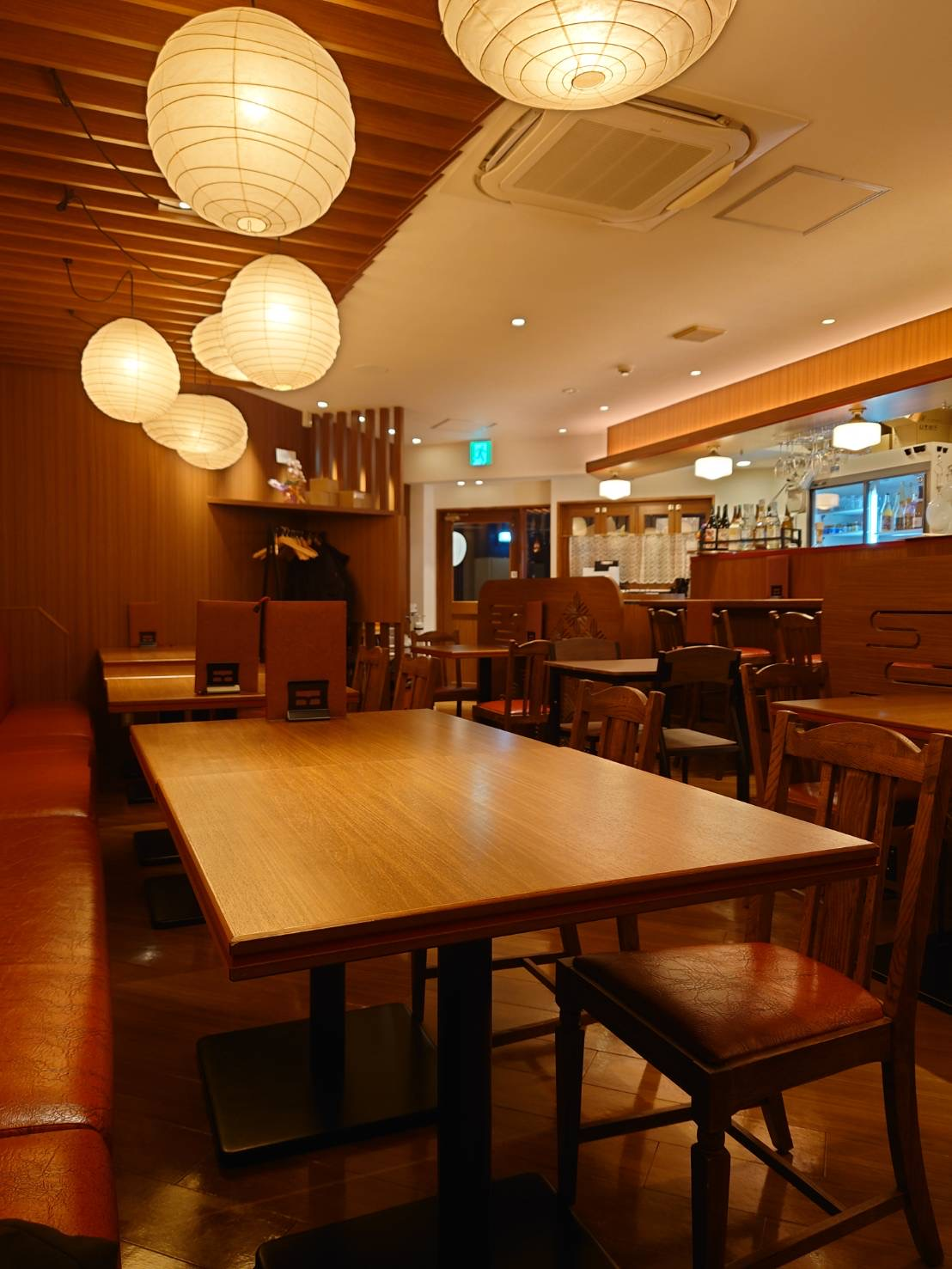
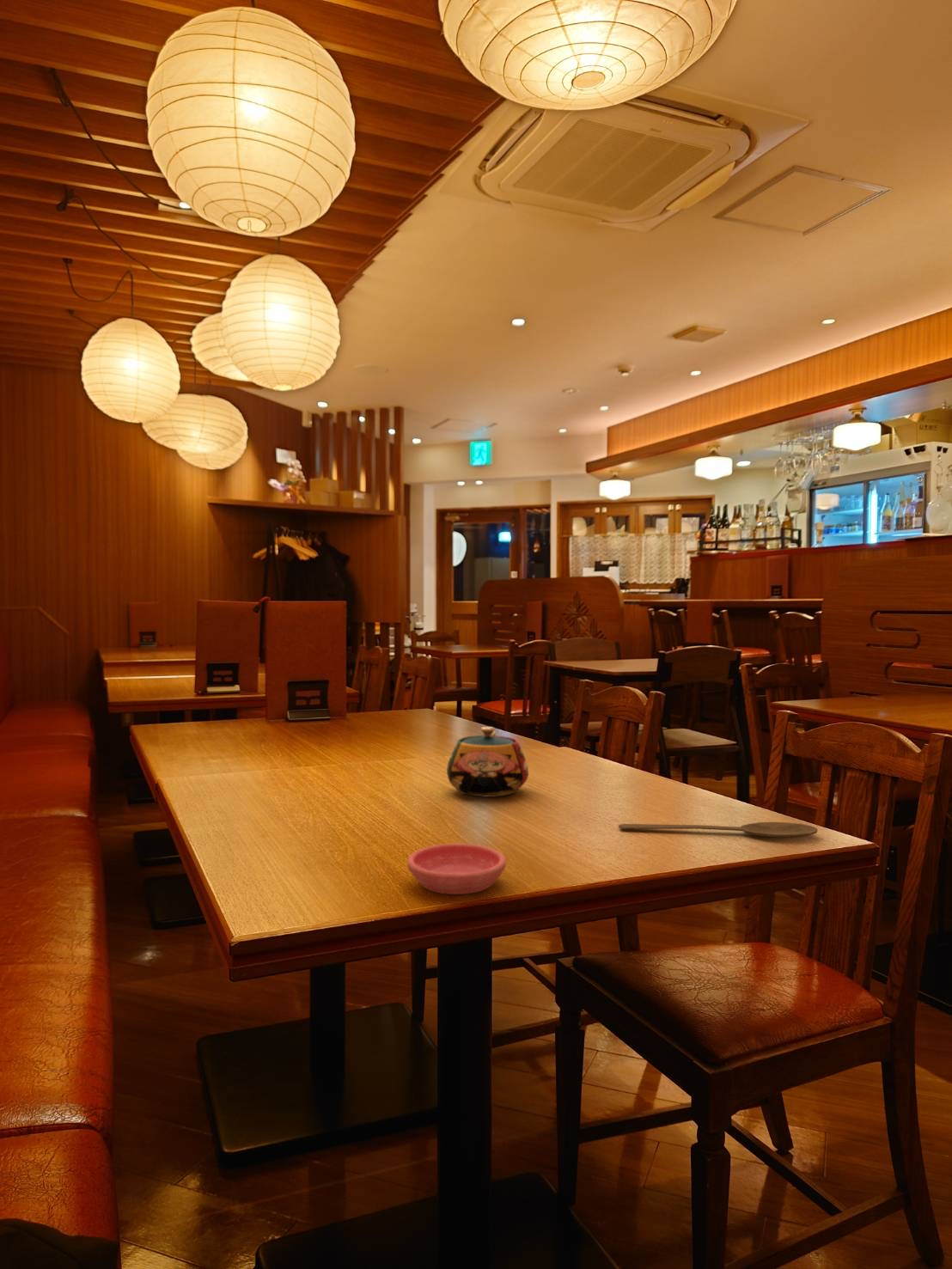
+ saucer [406,843,507,895]
+ teapot [446,726,529,797]
+ wooden spoon [618,821,818,839]
